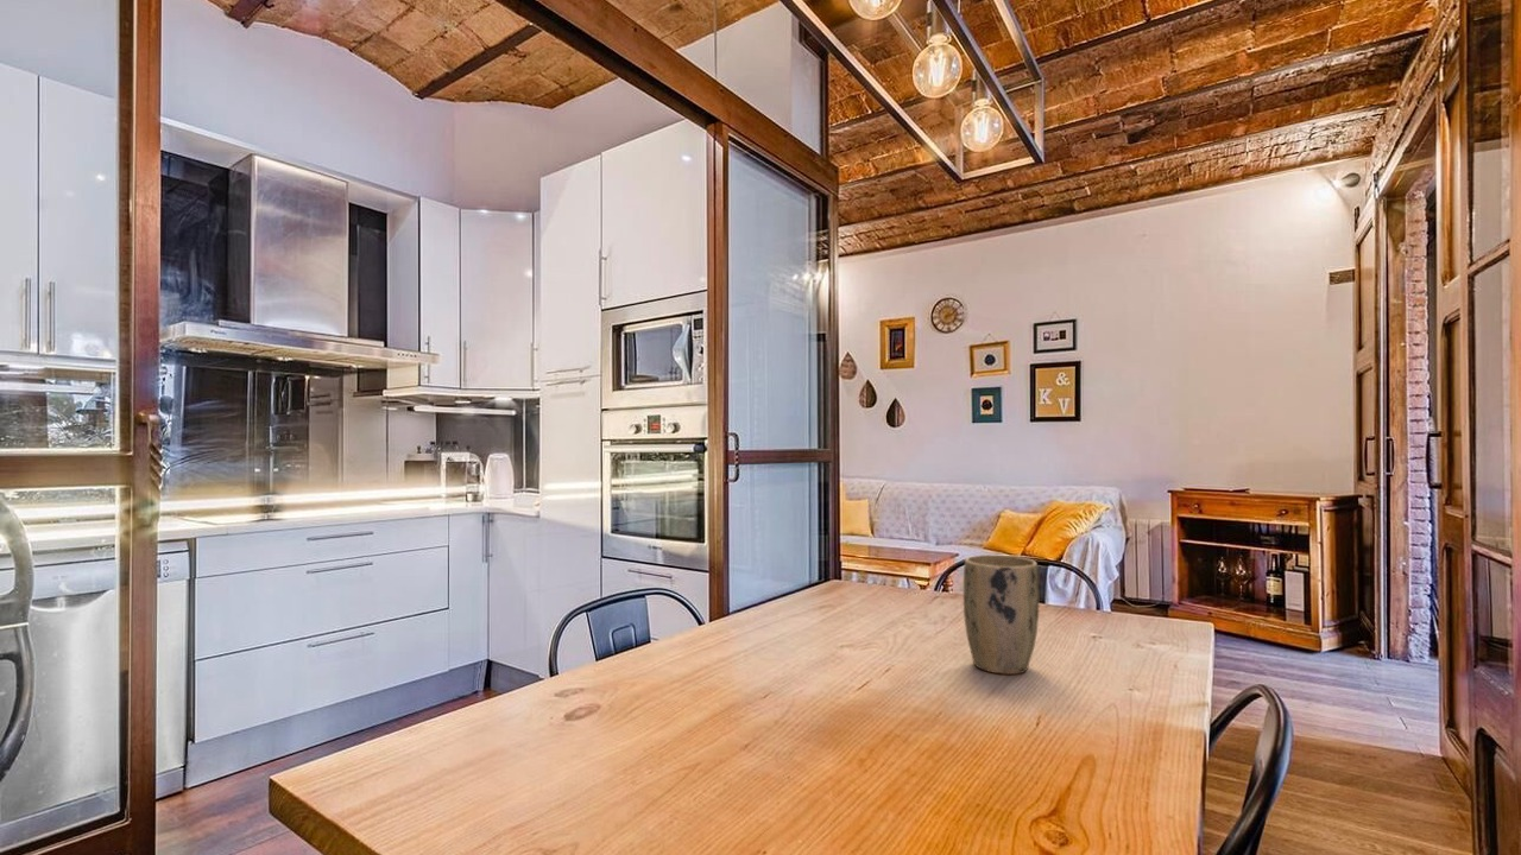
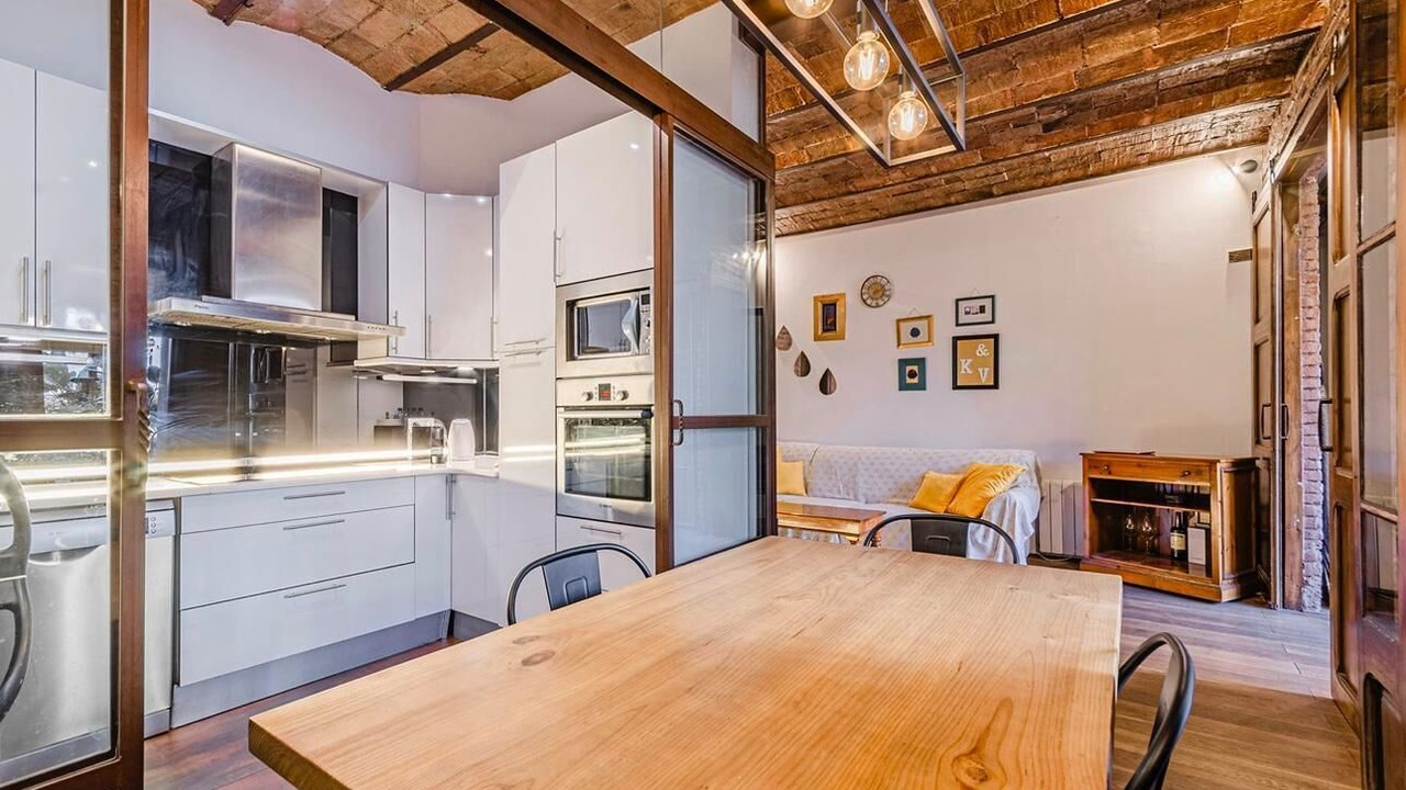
- plant pot [963,553,1040,676]
